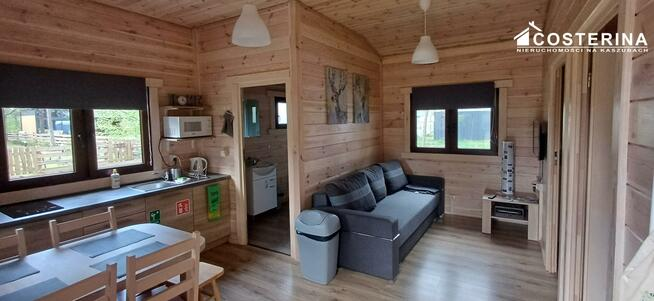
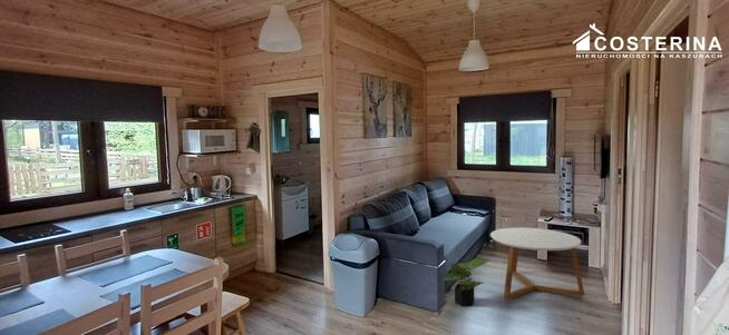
+ coffee table [489,227,585,300]
+ potted plant [443,257,490,307]
